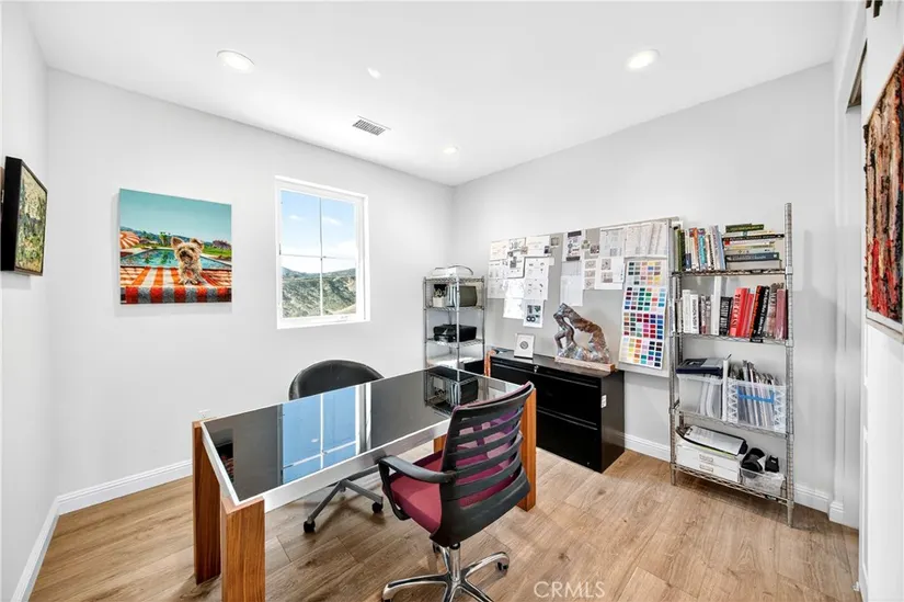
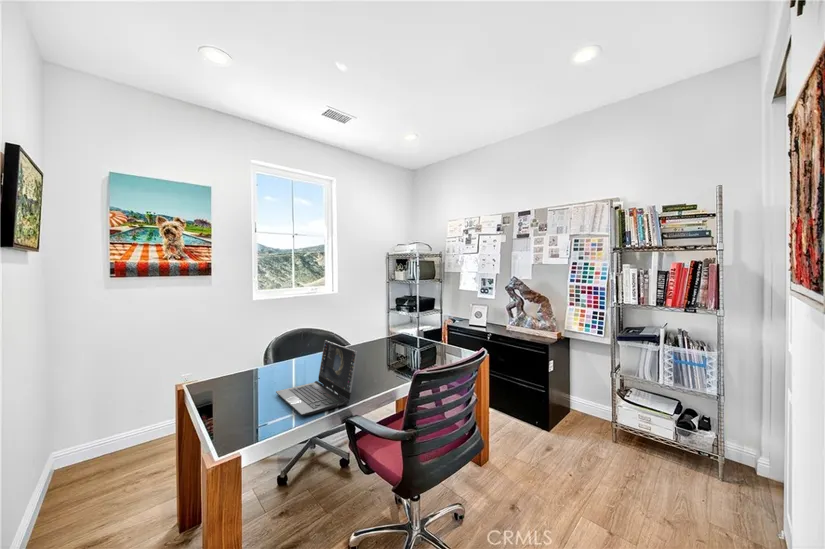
+ laptop [275,339,358,417]
